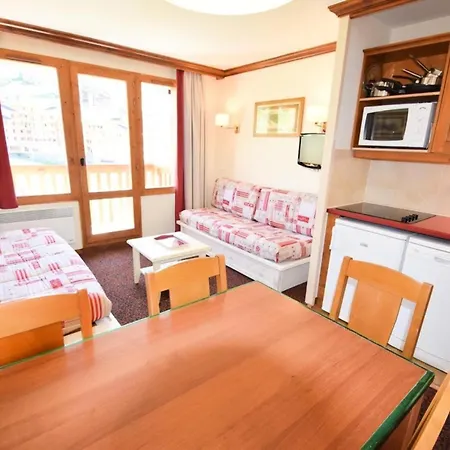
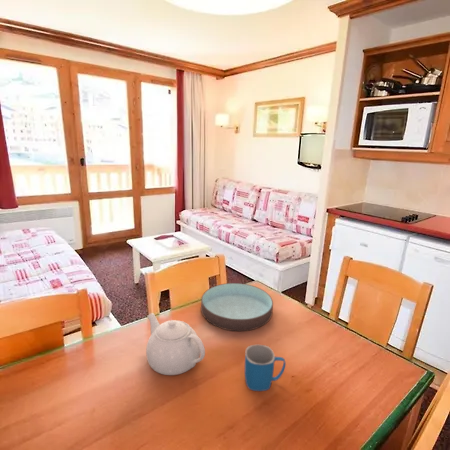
+ teapot [145,312,206,376]
+ bowl [200,282,274,332]
+ mug [244,344,287,392]
